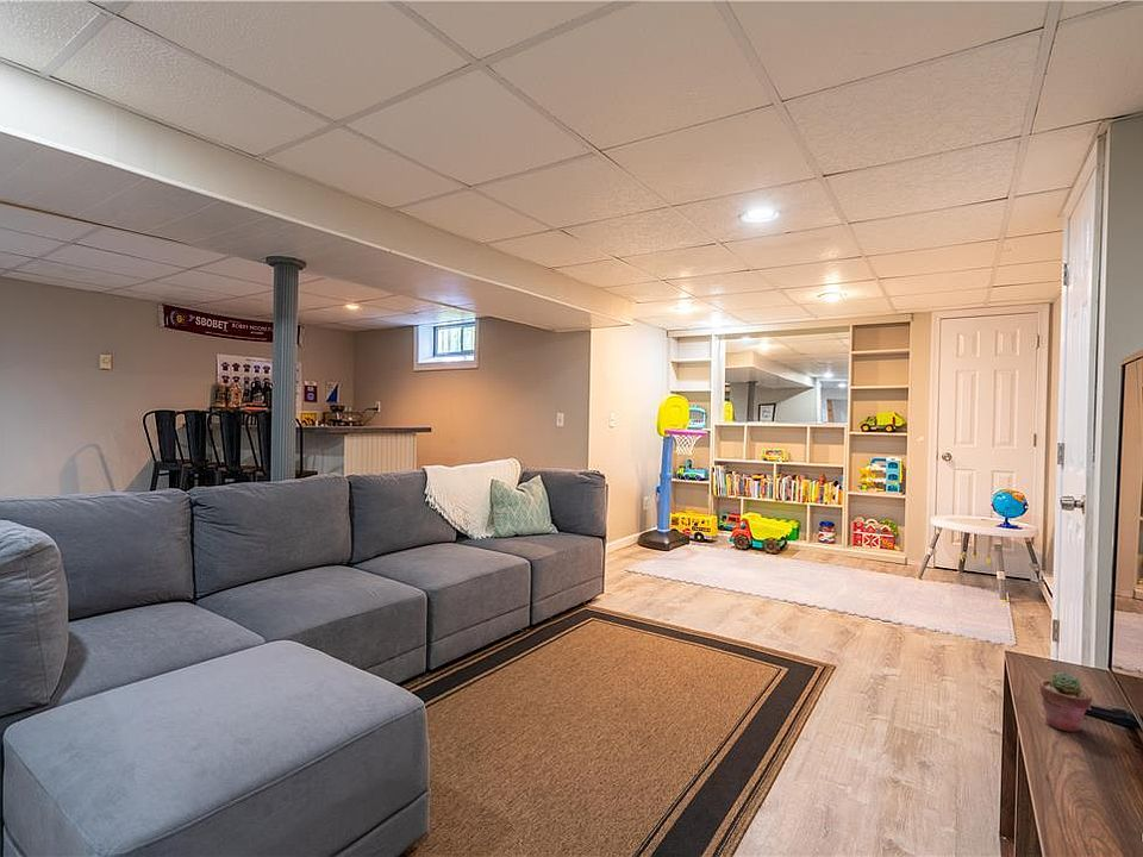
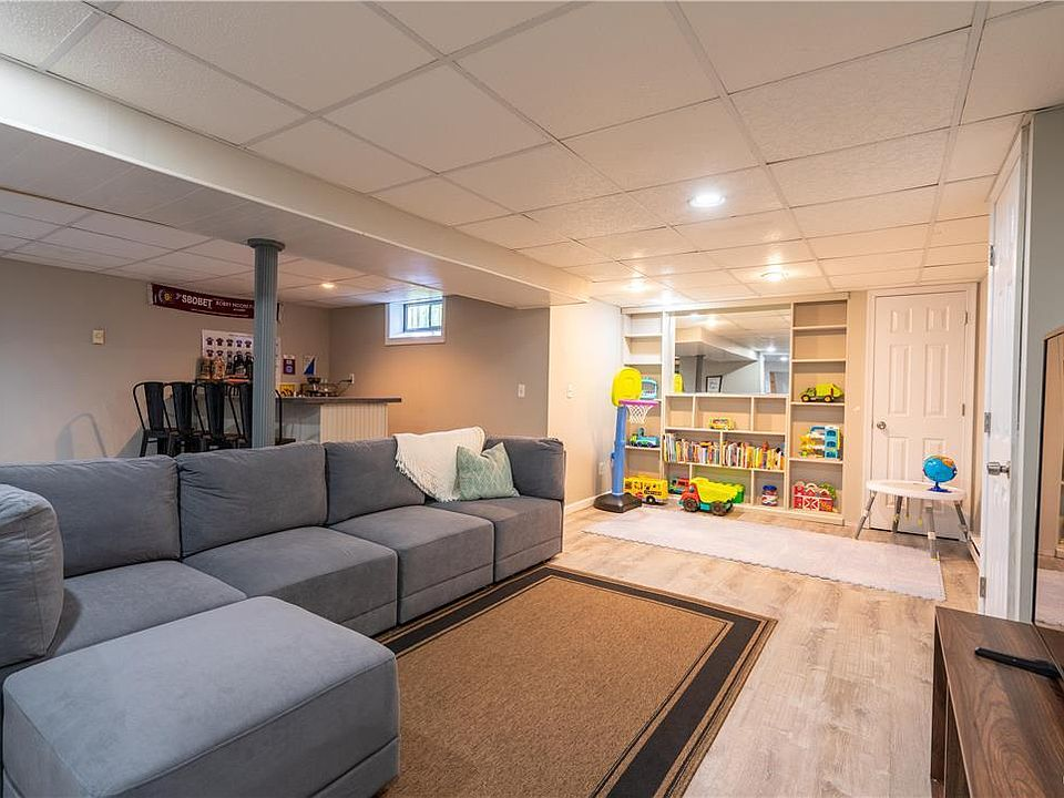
- potted succulent [1038,671,1093,733]
